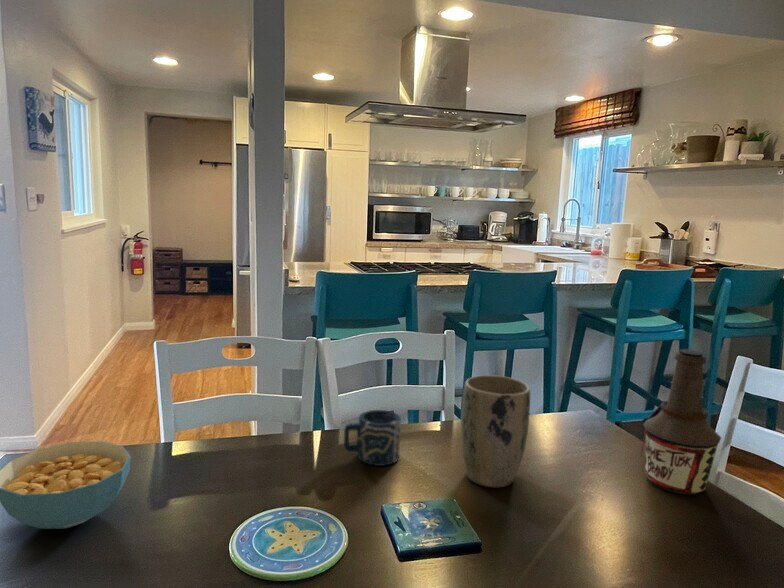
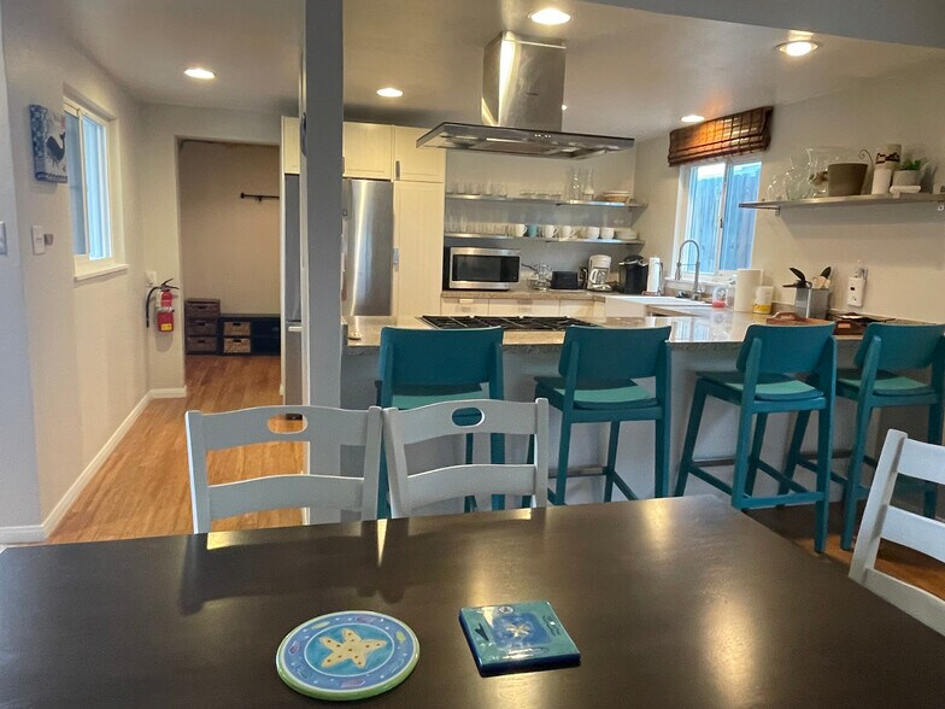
- cereal bowl [0,440,132,530]
- plant pot [460,374,531,488]
- cup [343,409,402,467]
- bottle [640,348,722,495]
